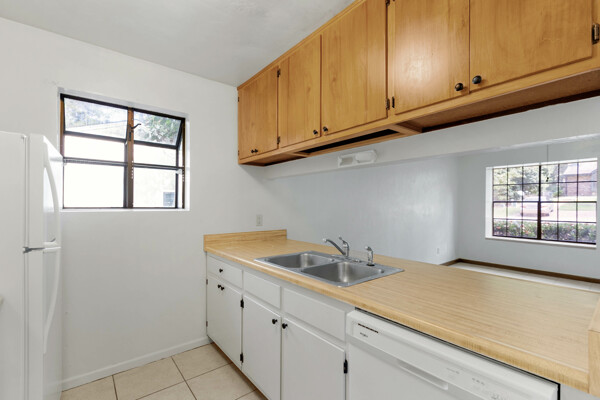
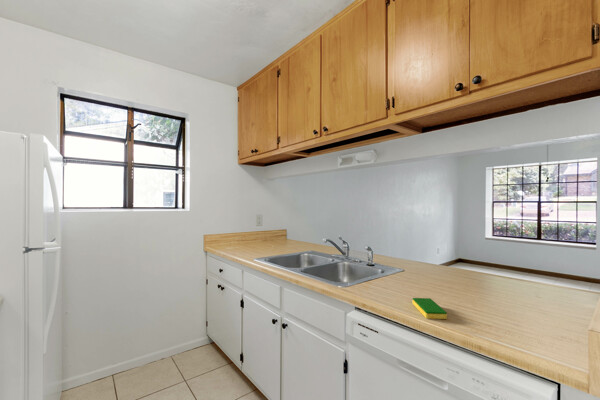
+ dish sponge [412,297,448,320]
